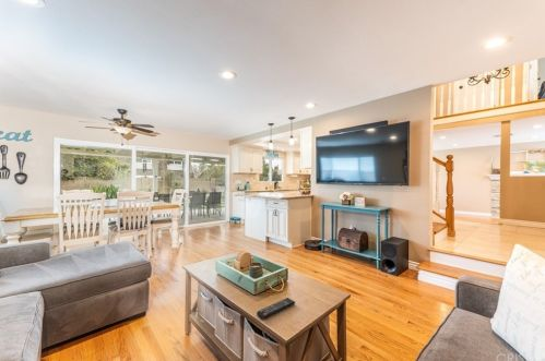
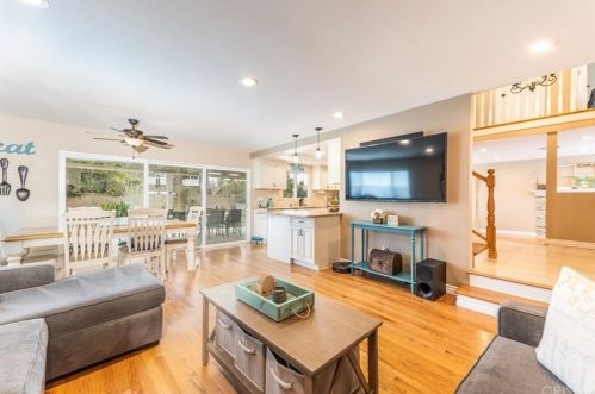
- remote control [256,297,296,321]
